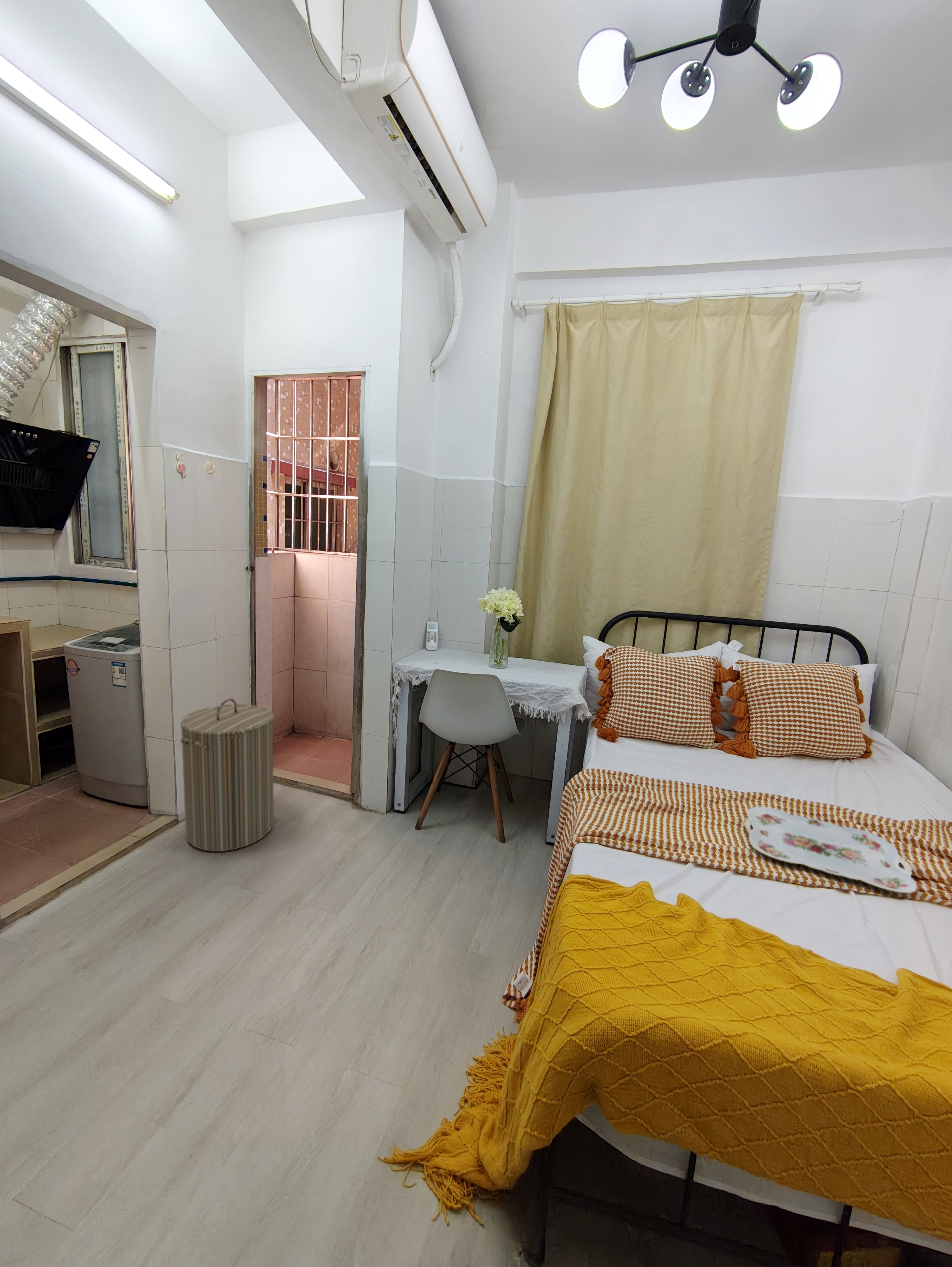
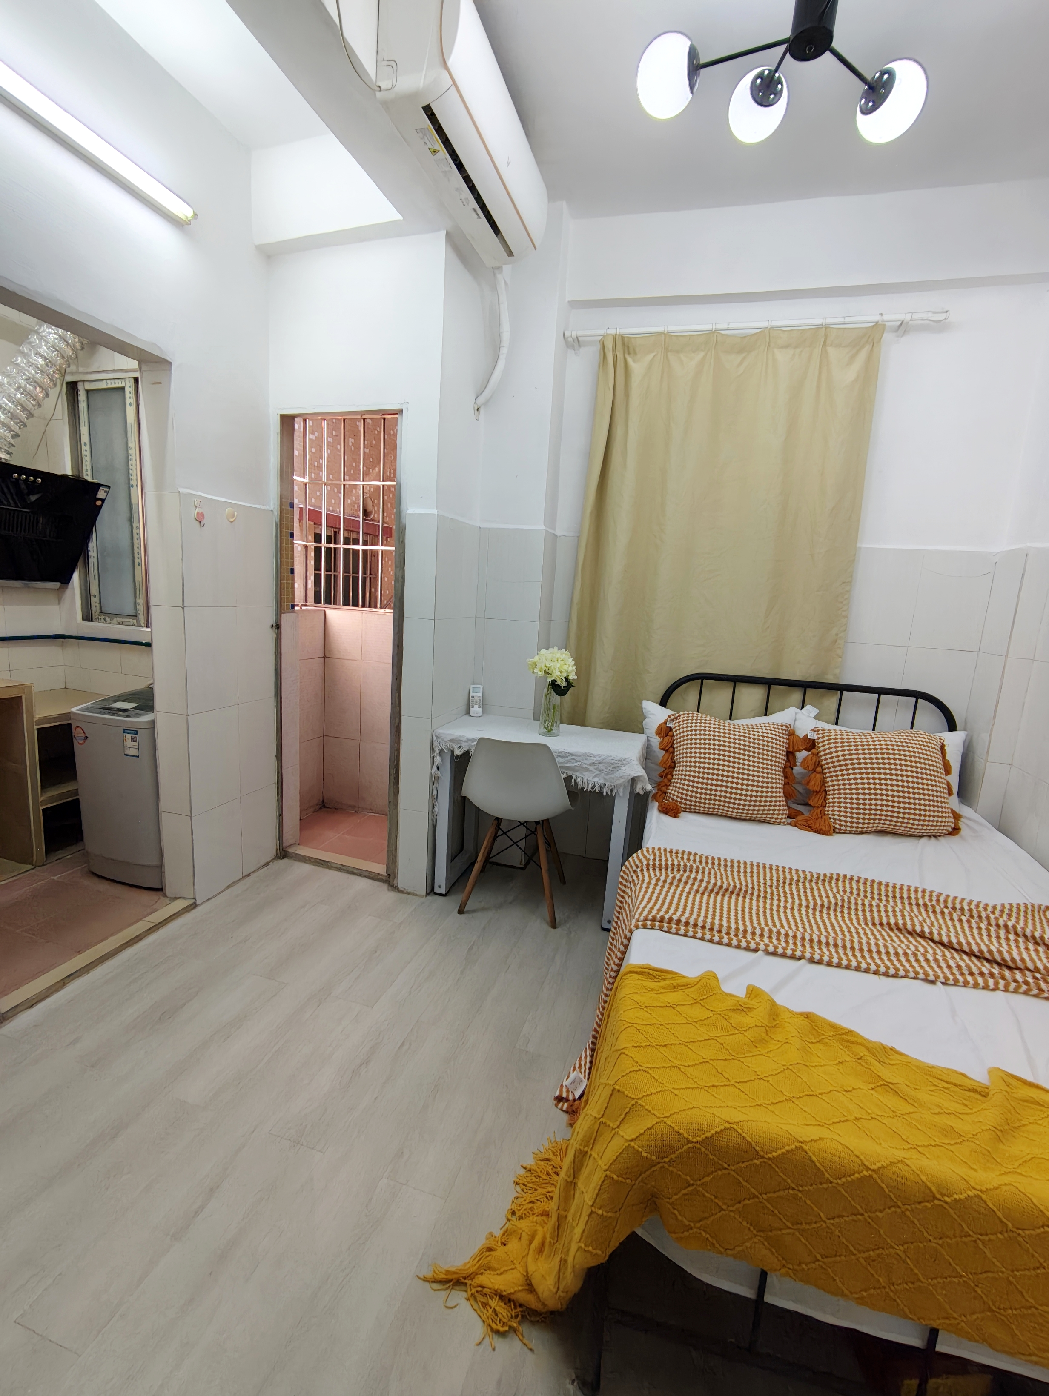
- laundry hamper [180,698,274,851]
- serving tray [743,806,917,893]
